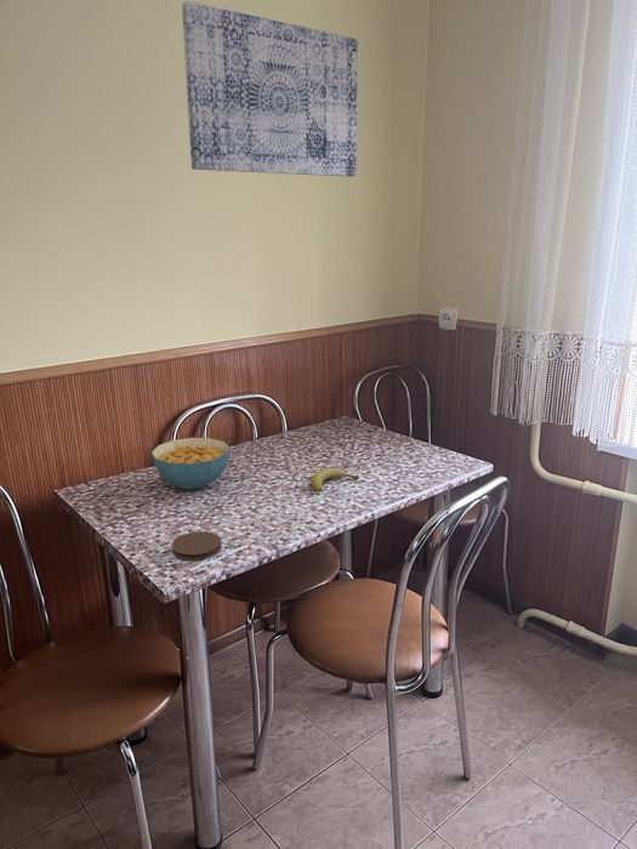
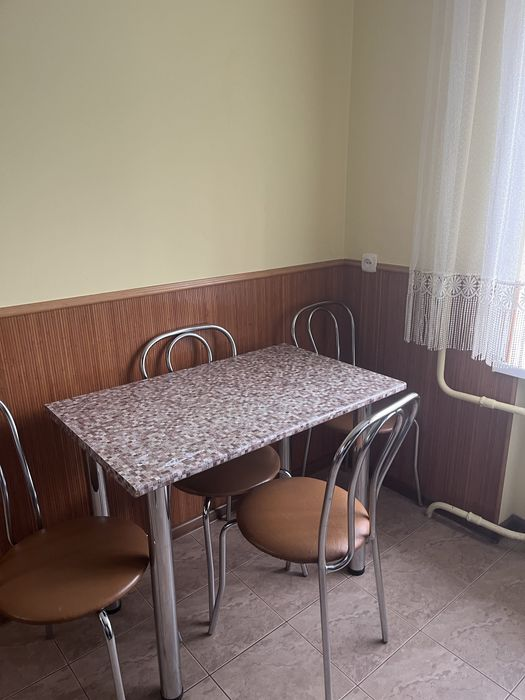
- coaster [171,530,222,562]
- cereal bowl [150,437,232,491]
- fruit [311,467,360,492]
- wall art [181,0,359,178]
